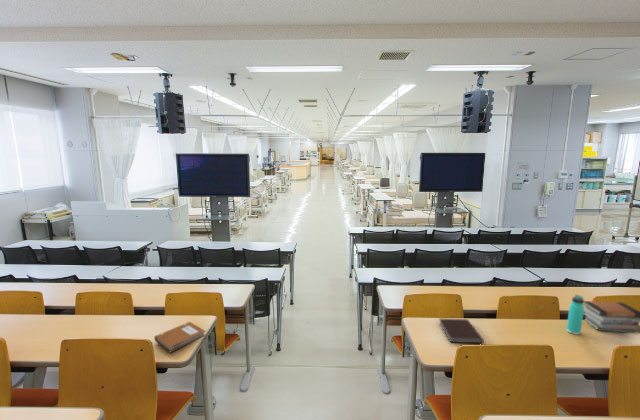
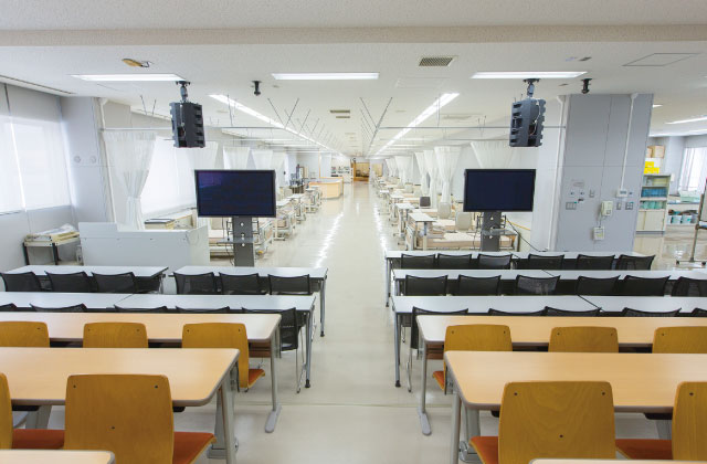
- notebook [438,317,485,344]
- book stack [583,300,640,335]
- notebook [154,321,207,353]
- thermos bottle [565,294,585,336]
